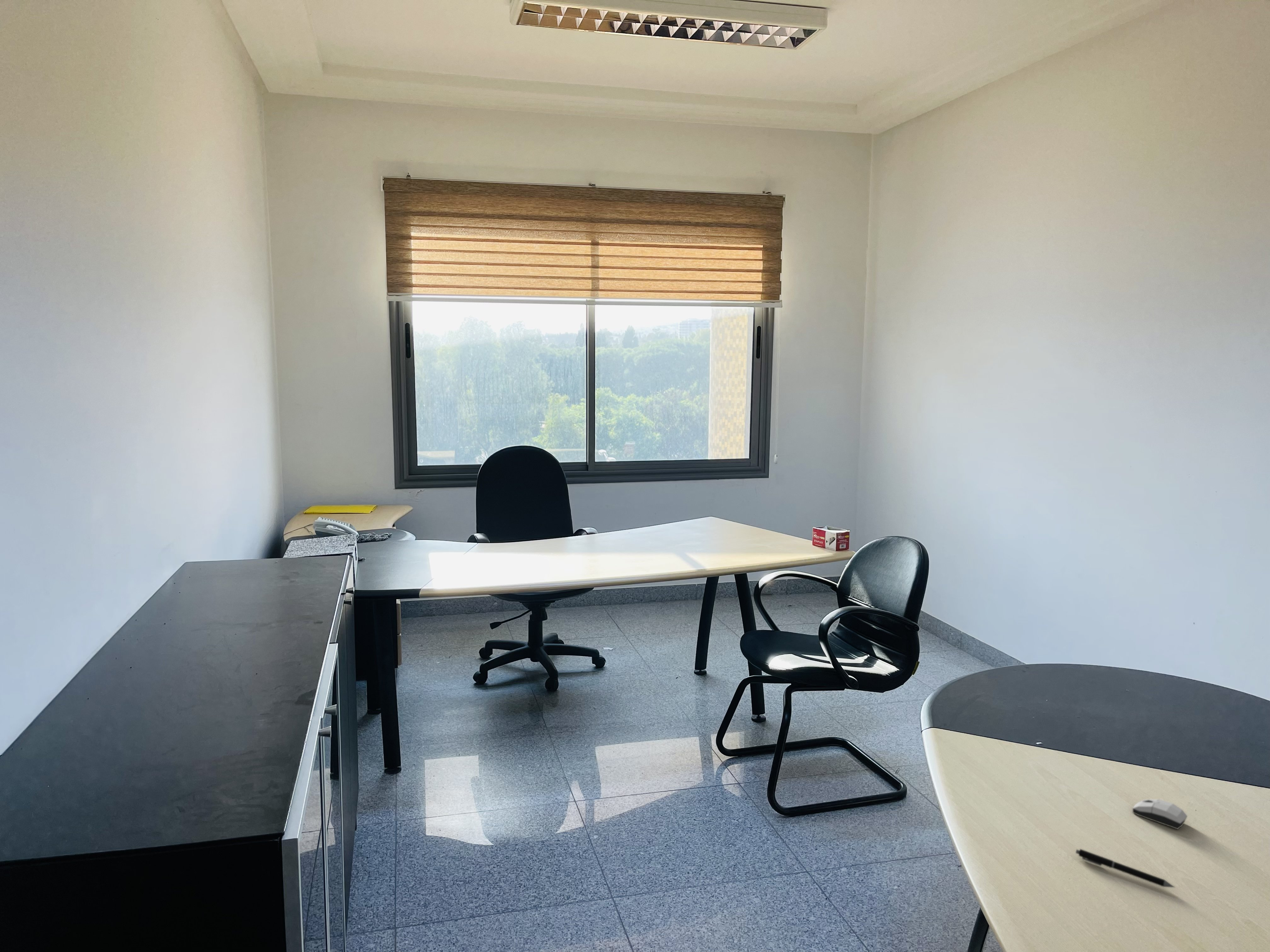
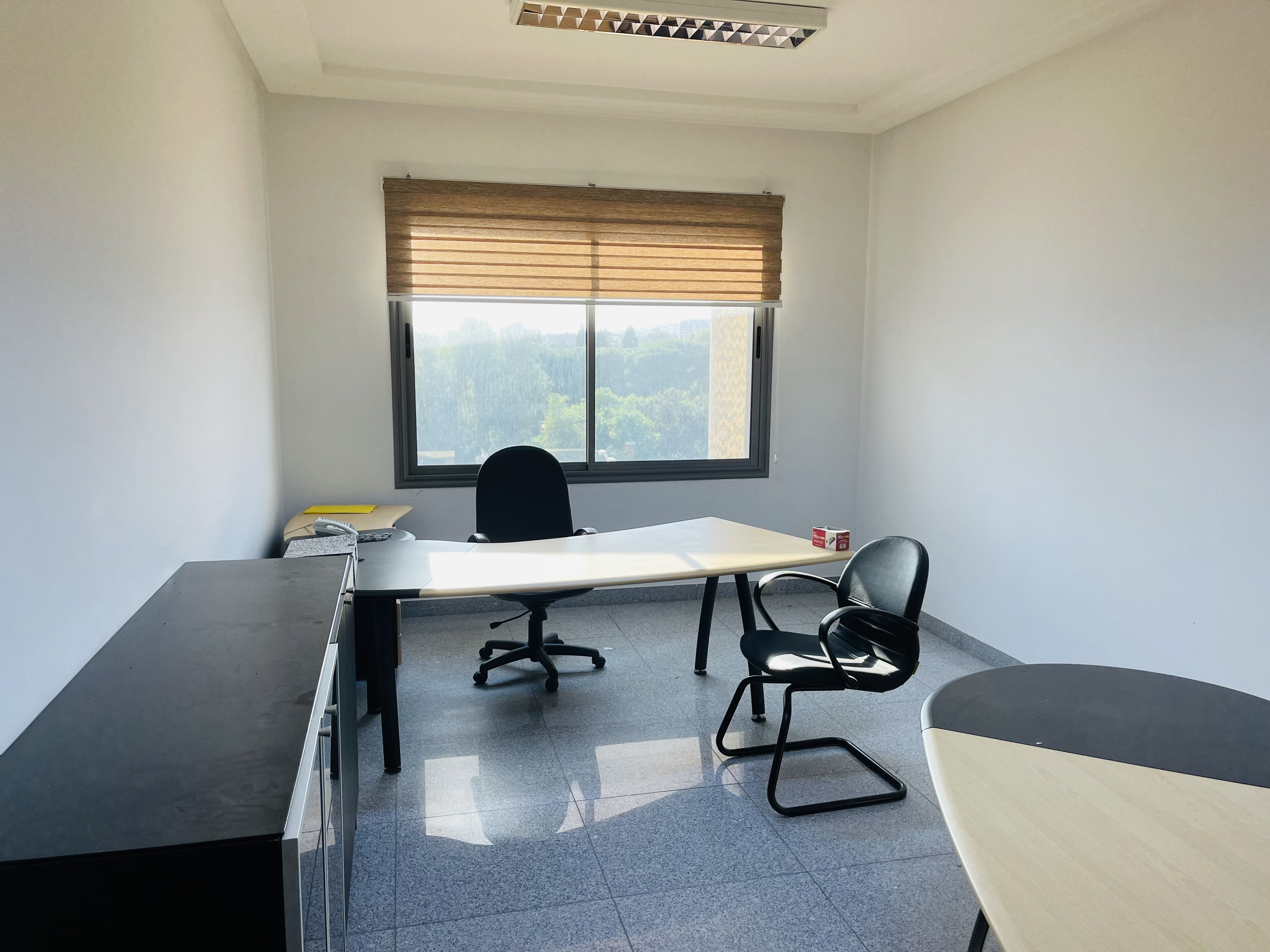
- pen [1075,849,1176,888]
- computer mouse [1132,799,1188,830]
